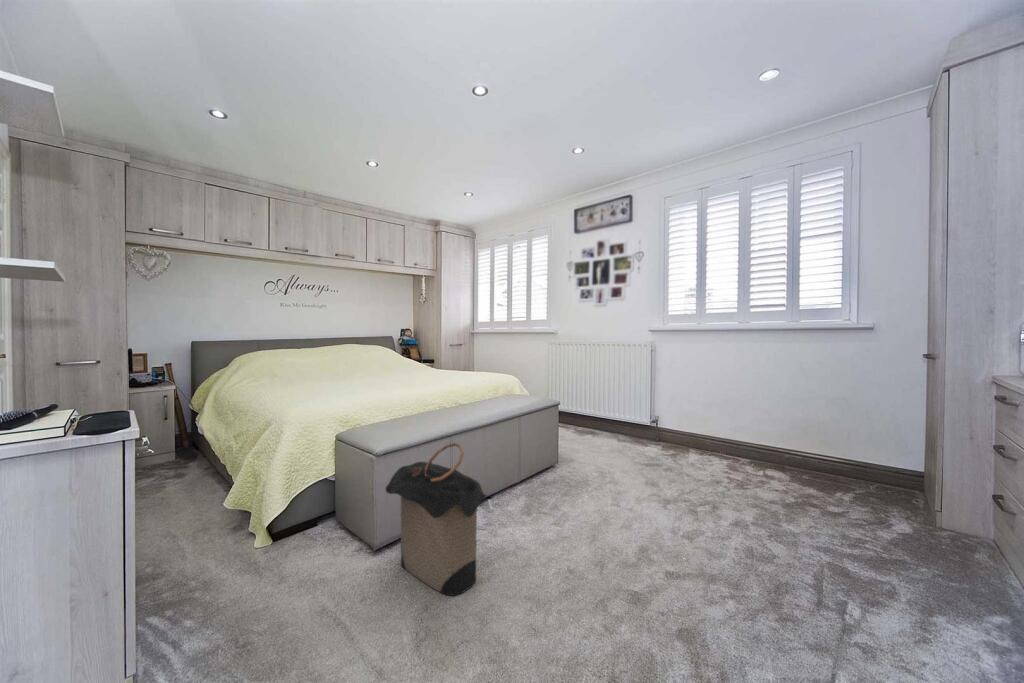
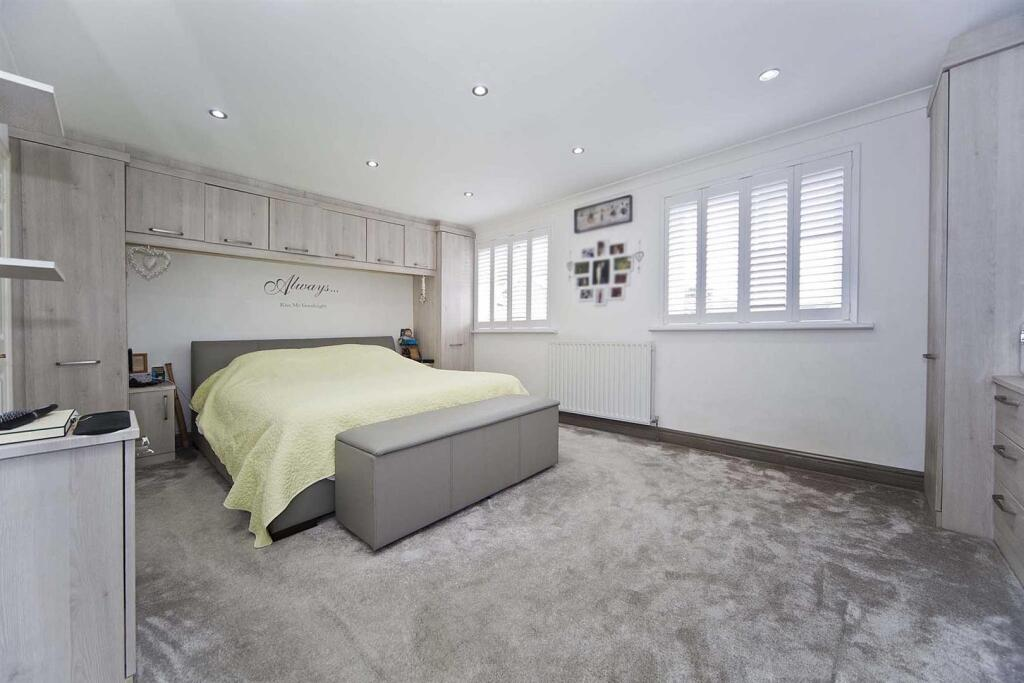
- laundry hamper [385,442,489,597]
